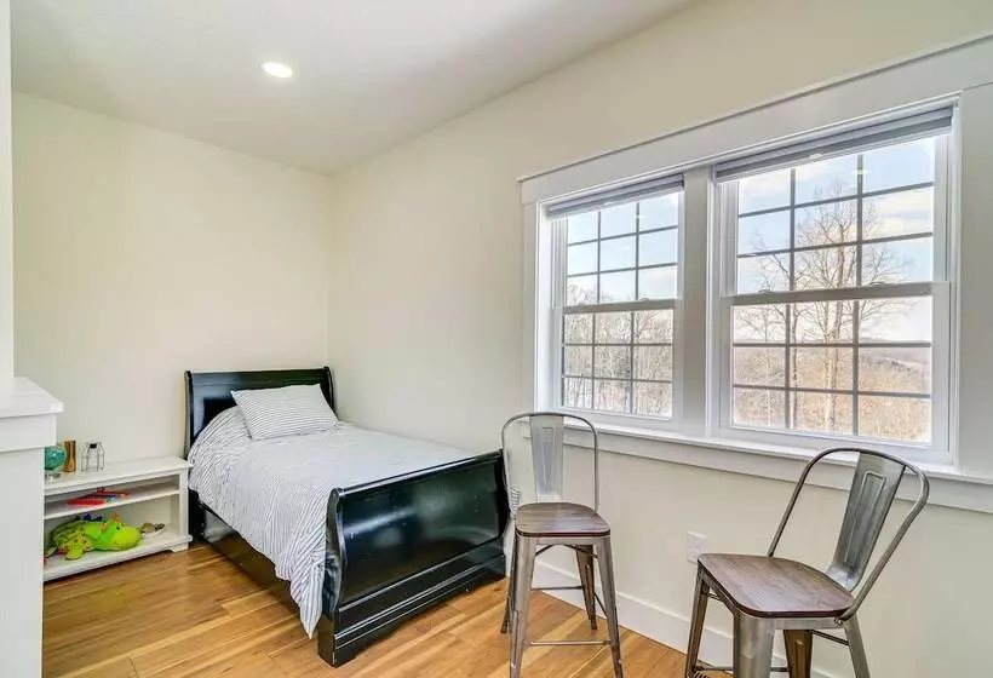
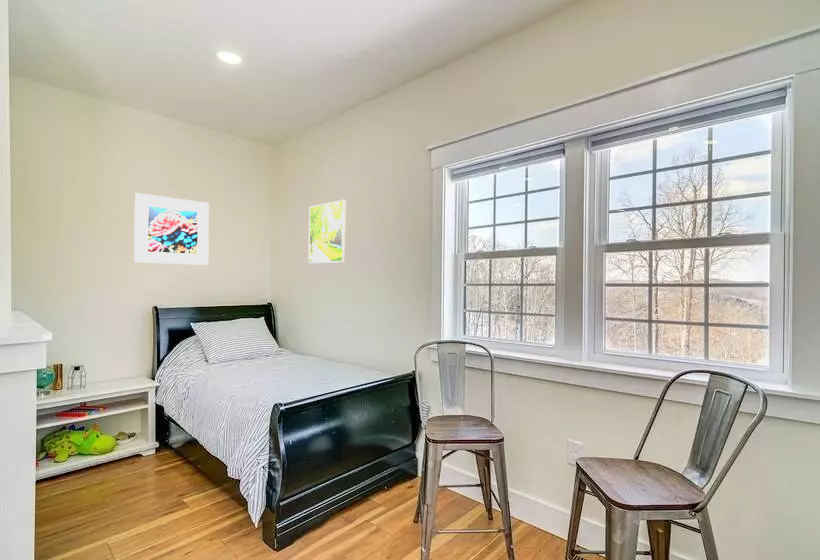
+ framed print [307,199,347,264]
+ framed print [133,192,210,266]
